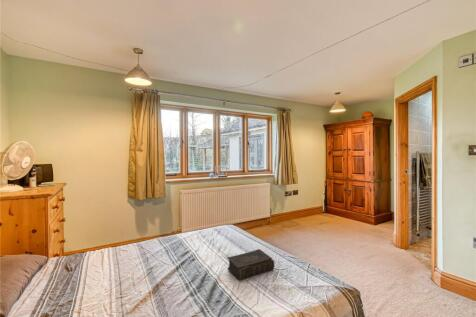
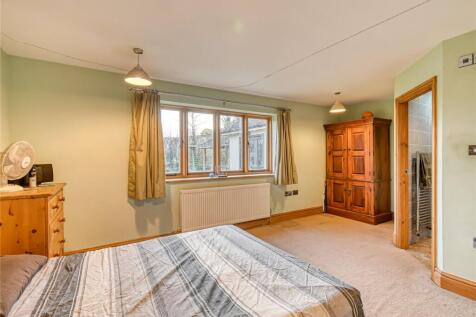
- book [227,248,275,281]
